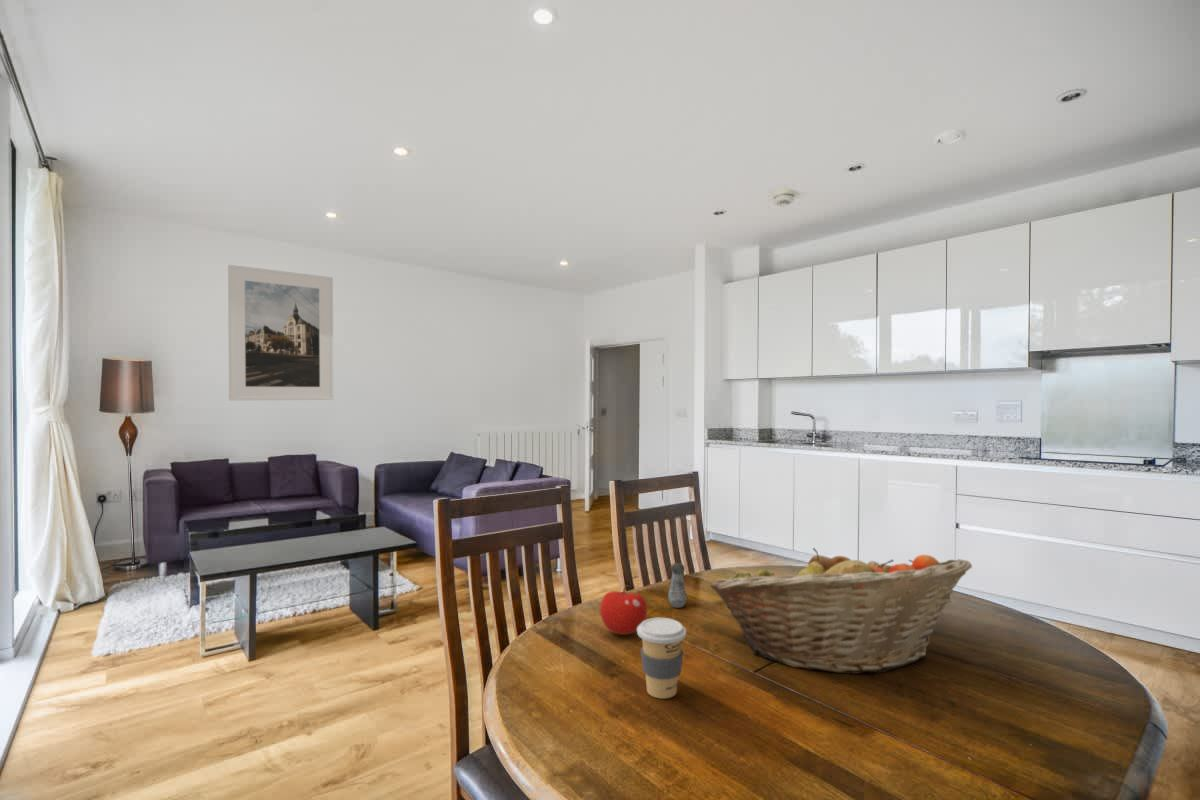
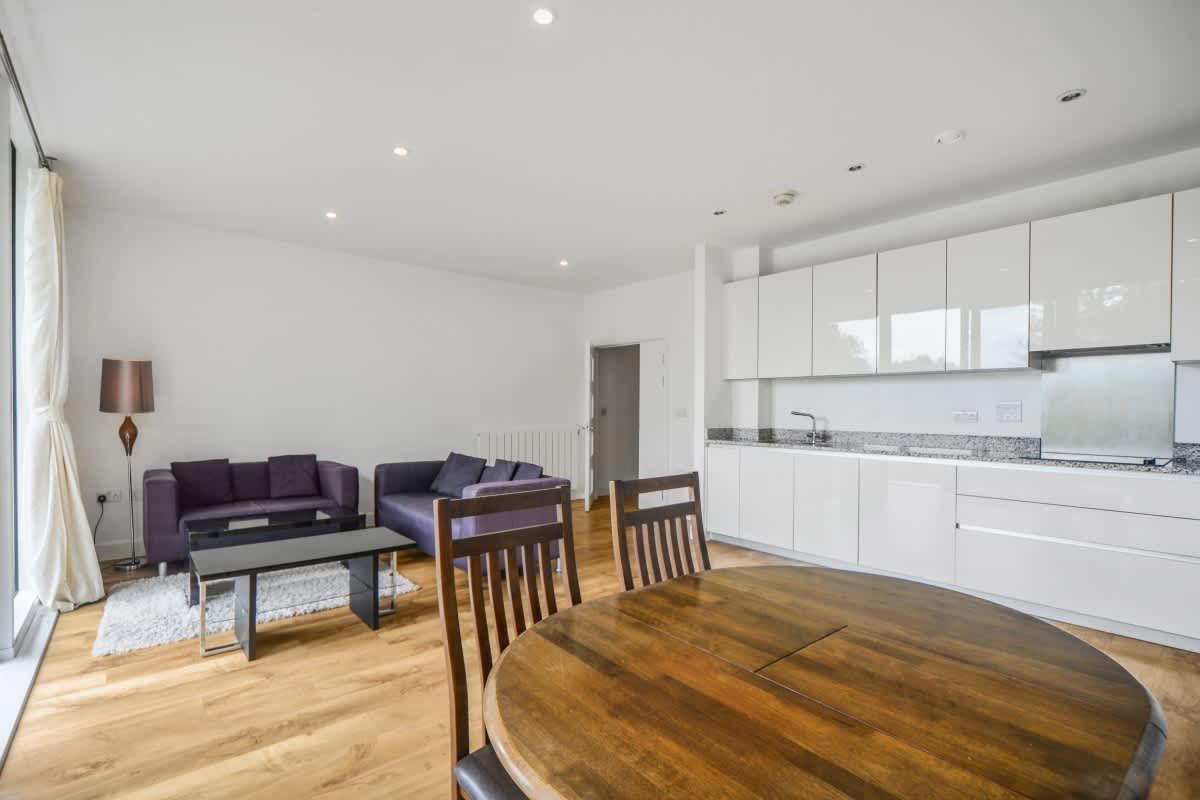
- fruit basket [709,547,973,675]
- salt shaker [667,562,688,609]
- fruit [599,584,648,636]
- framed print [227,264,335,402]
- coffee cup [636,617,687,700]
